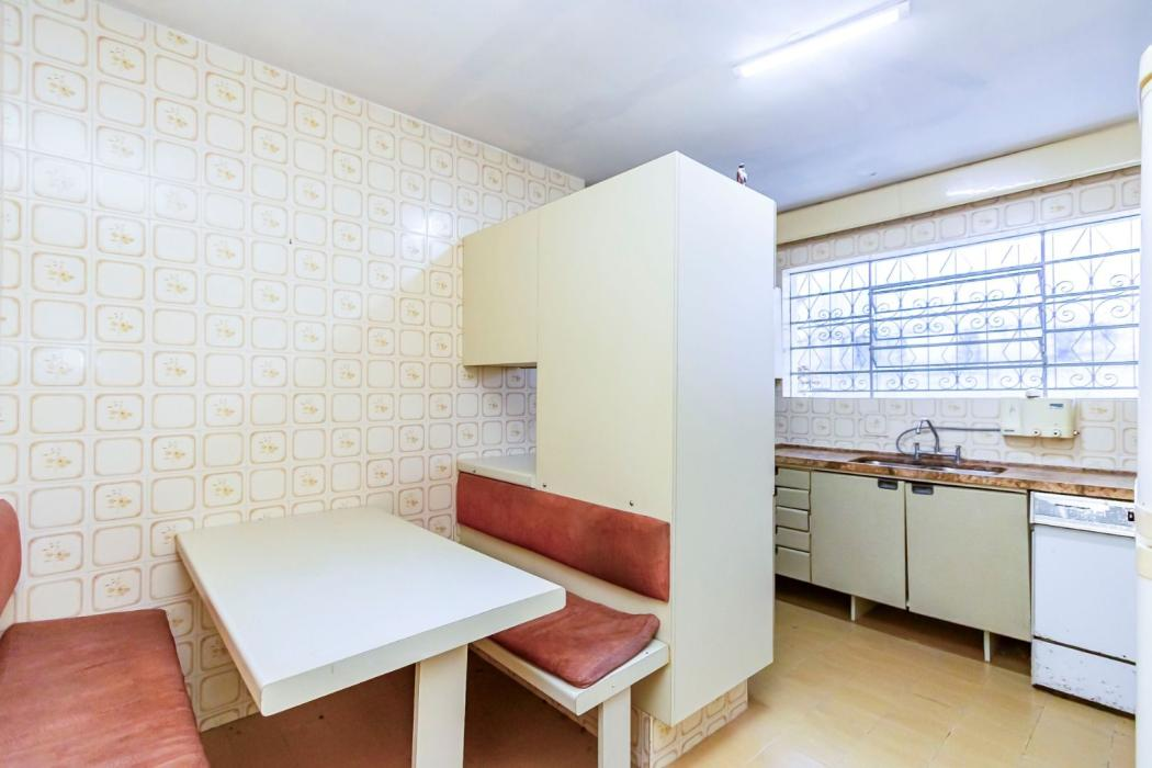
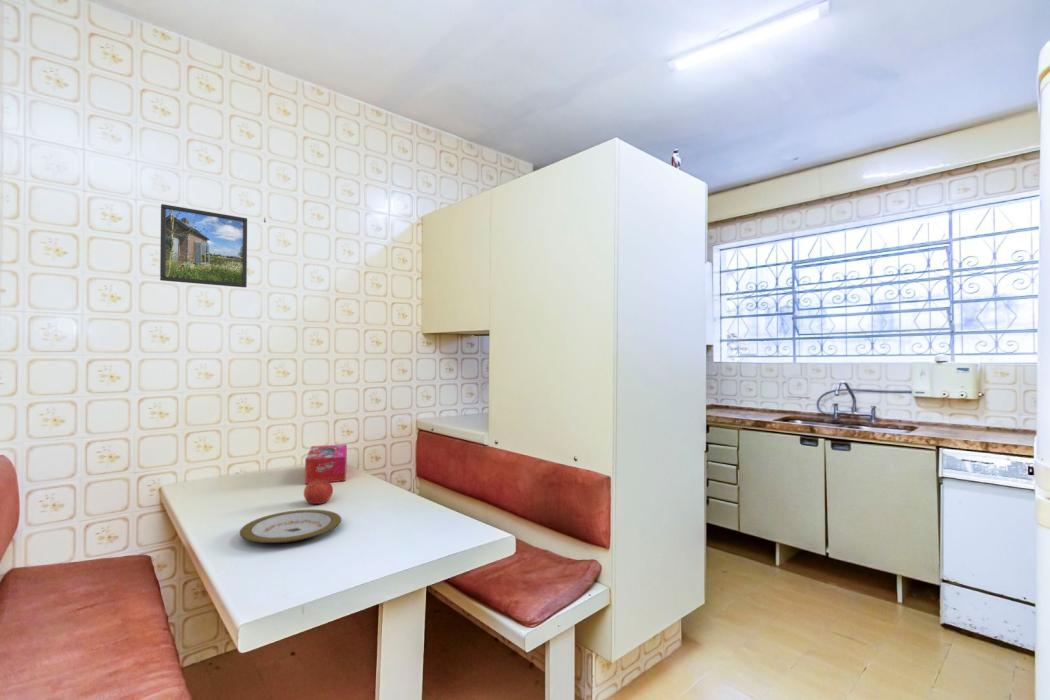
+ tissue box [304,443,348,485]
+ fruit [303,480,334,505]
+ plate [239,509,342,544]
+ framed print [159,203,248,288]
